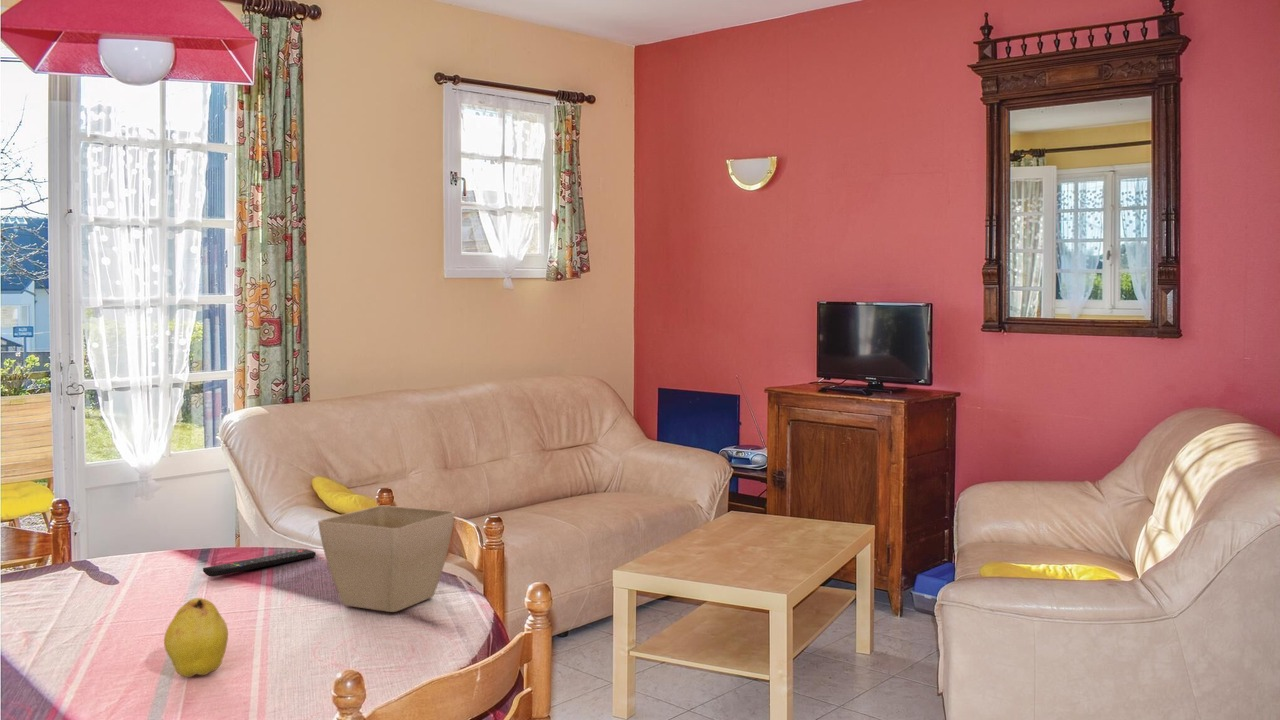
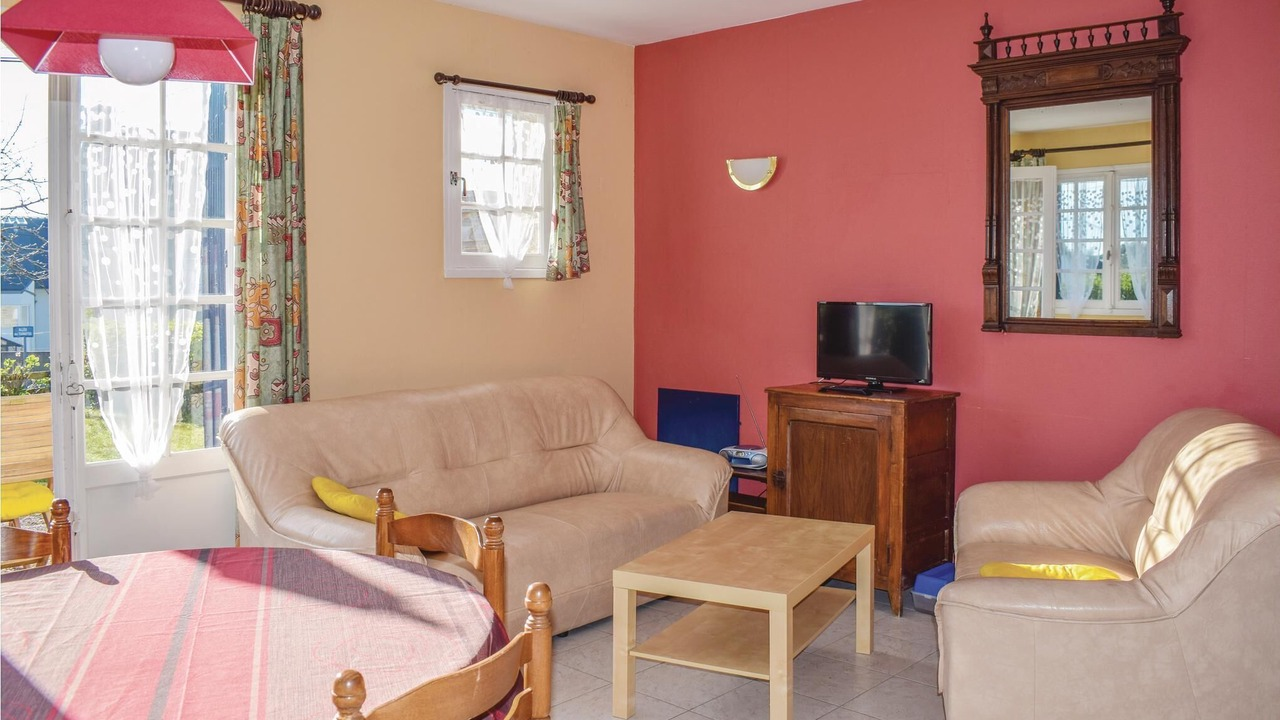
- flower pot [317,505,456,613]
- fruit [163,597,229,678]
- remote control [202,549,317,578]
